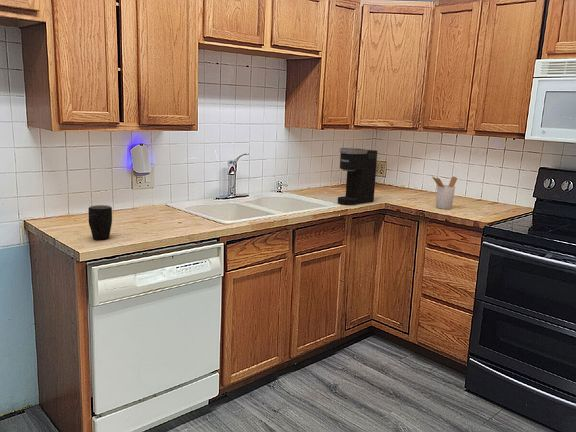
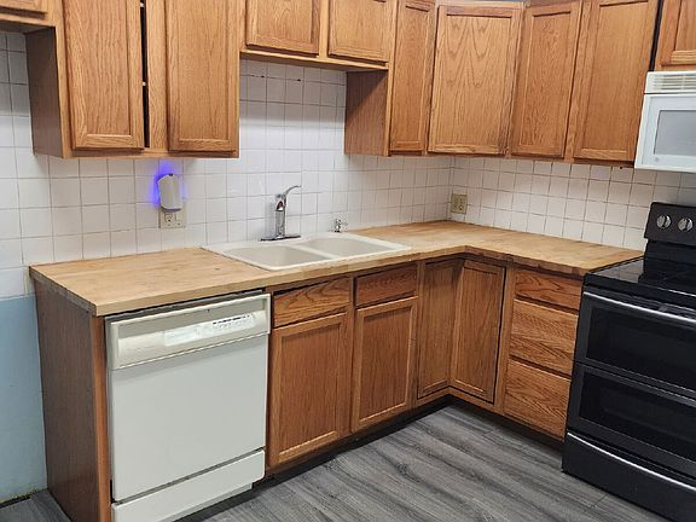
- coffee maker [337,147,378,206]
- mug [87,204,113,241]
- utensil holder [431,175,458,210]
